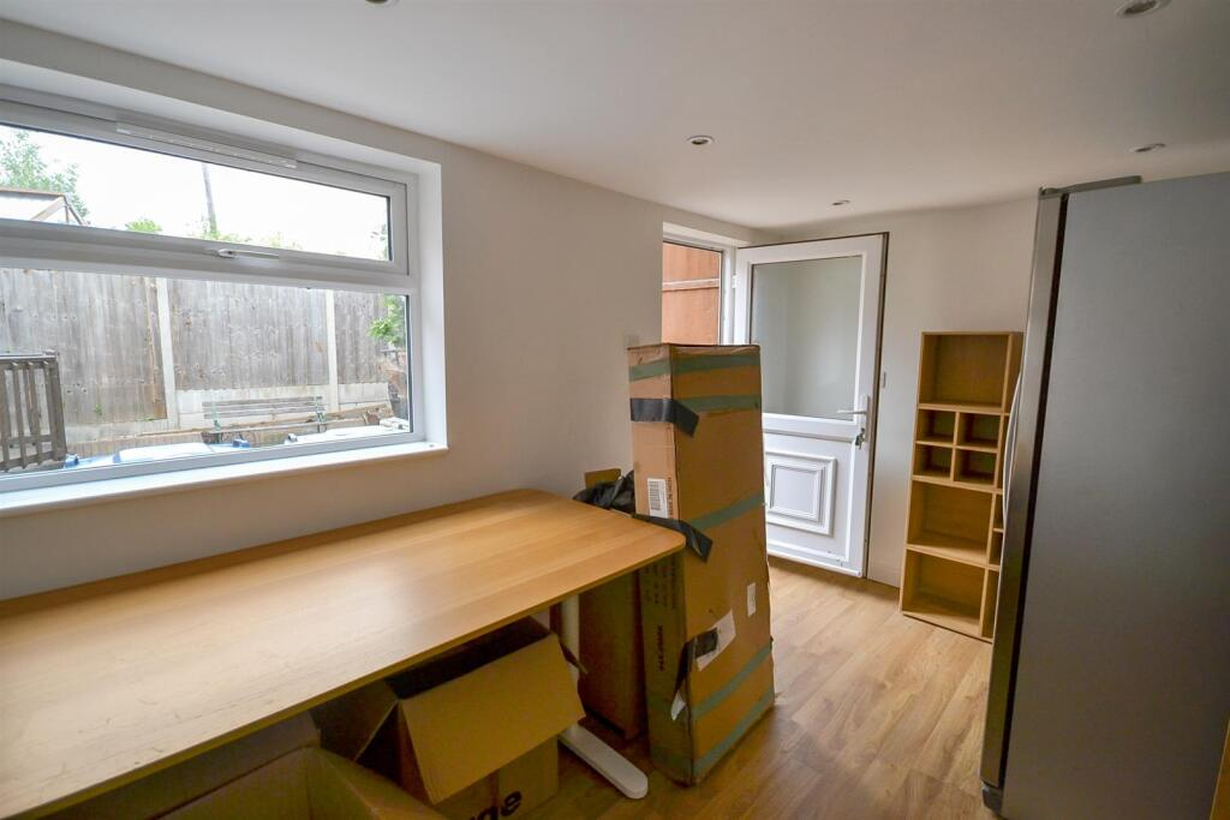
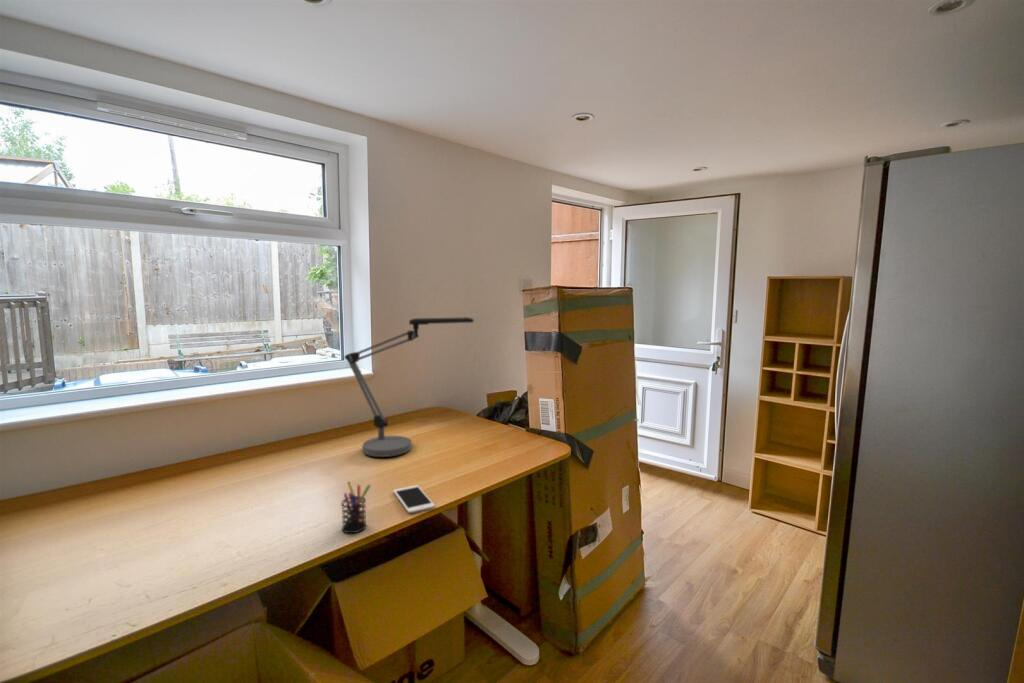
+ desk lamp [344,316,475,458]
+ pen holder [340,480,372,534]
+ cell phone [392,484,436,514]
